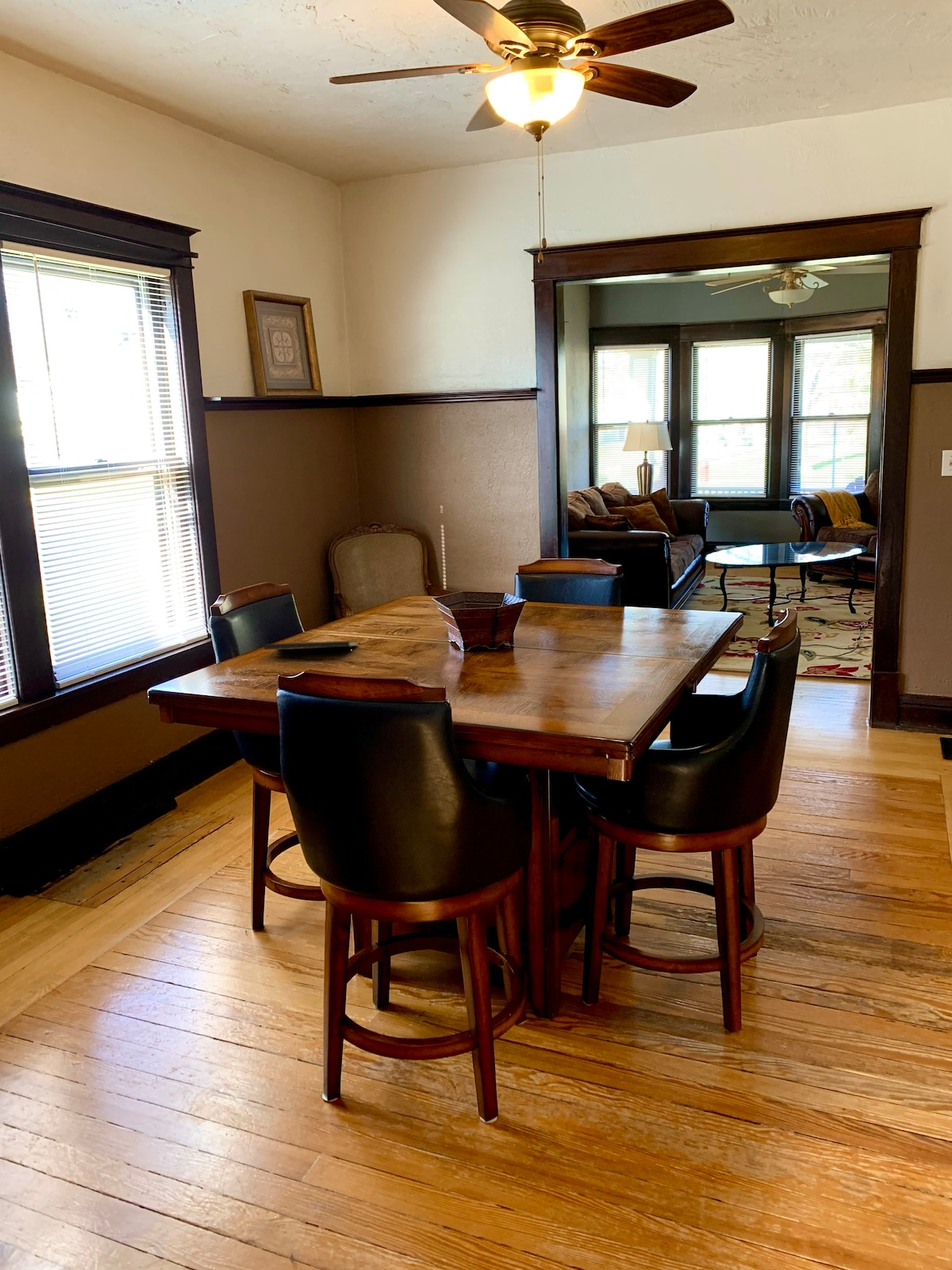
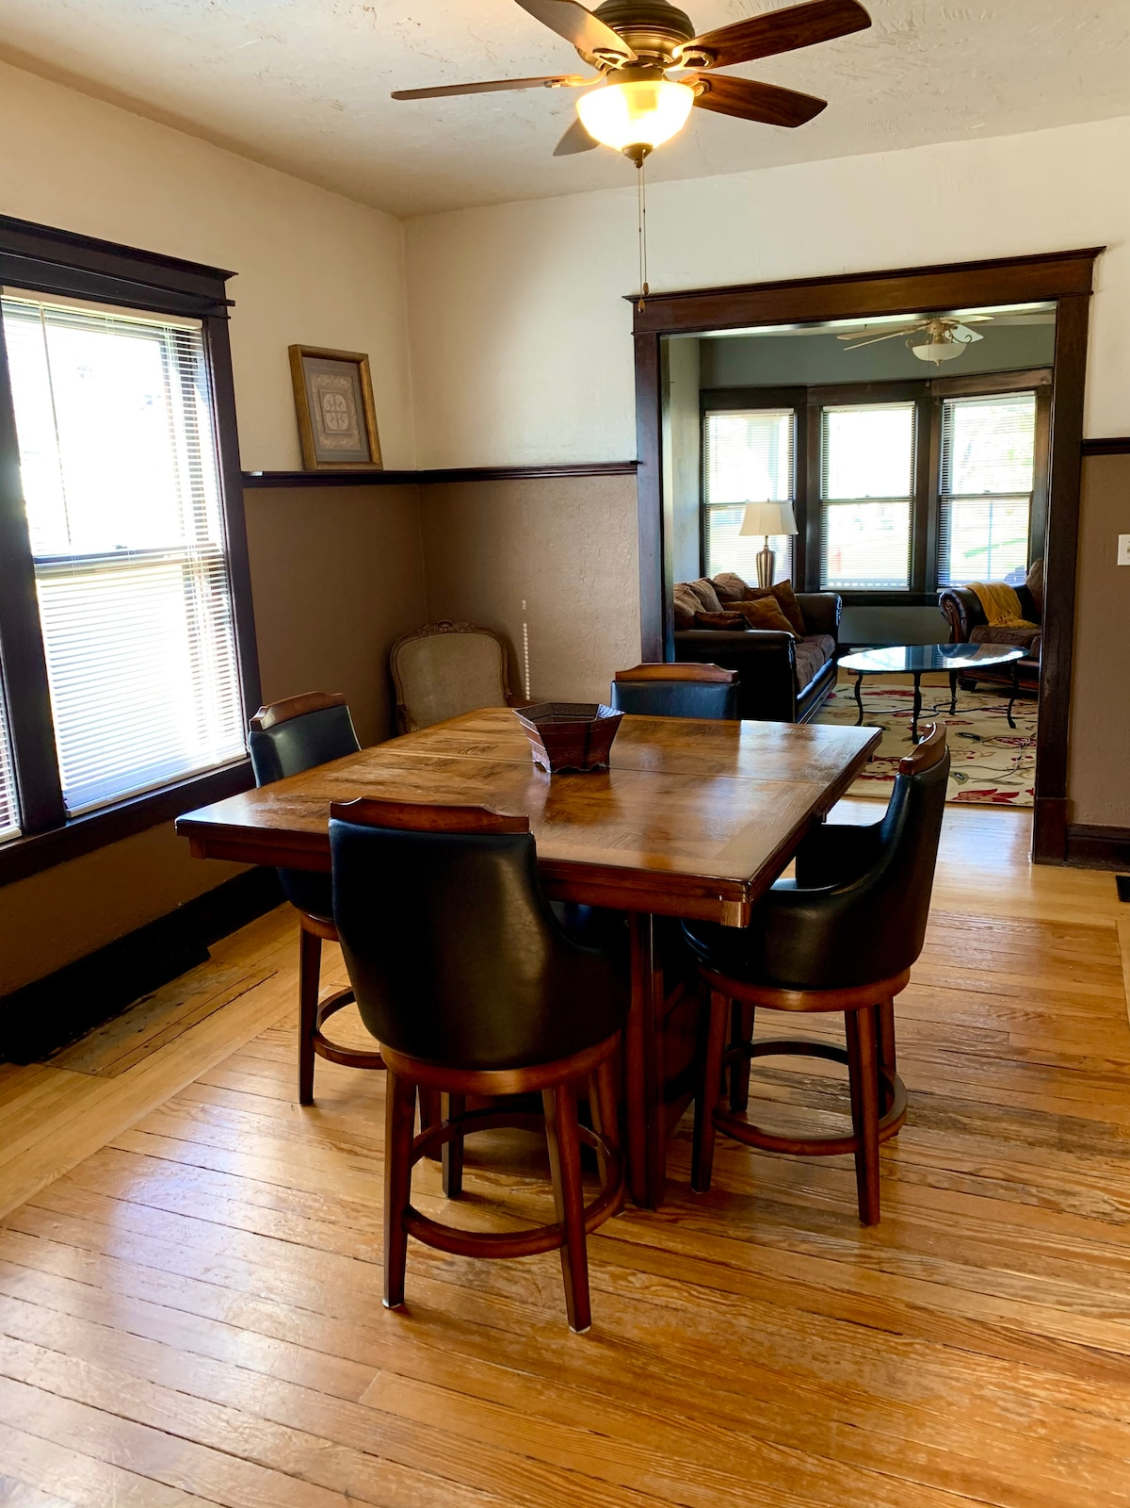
- notepad [263,640,359,659]
